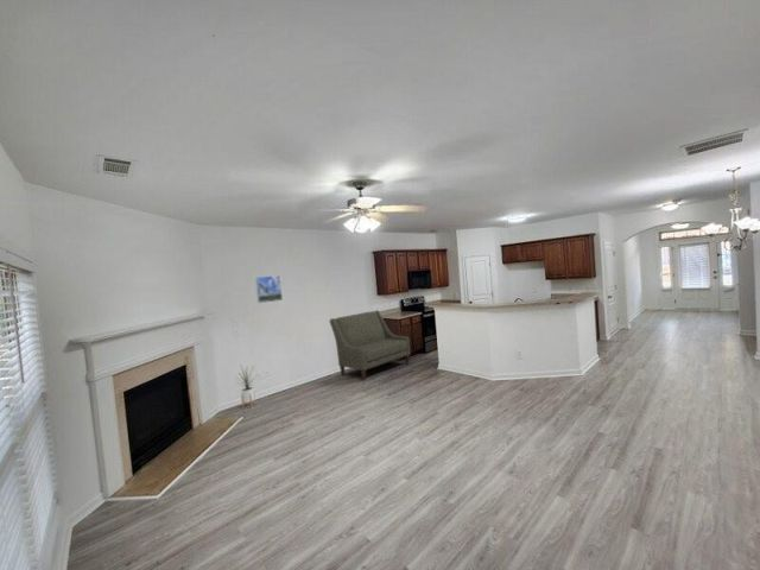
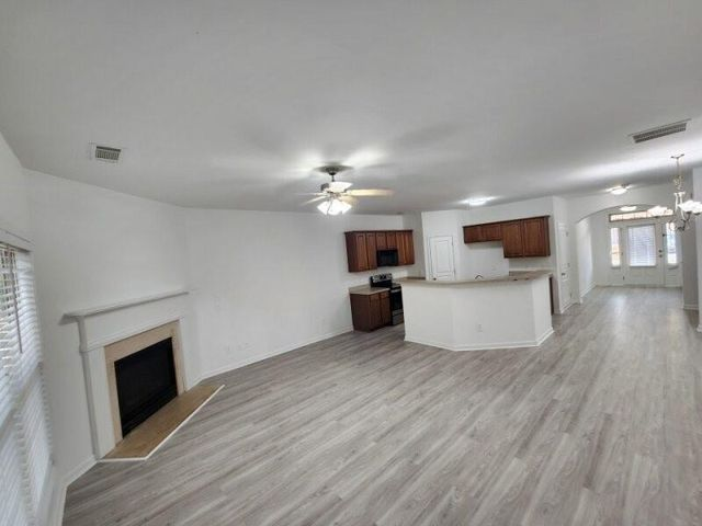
- sofa [329,309,412,381]
- house plant [234,363,259,408]
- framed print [254,274,284,304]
